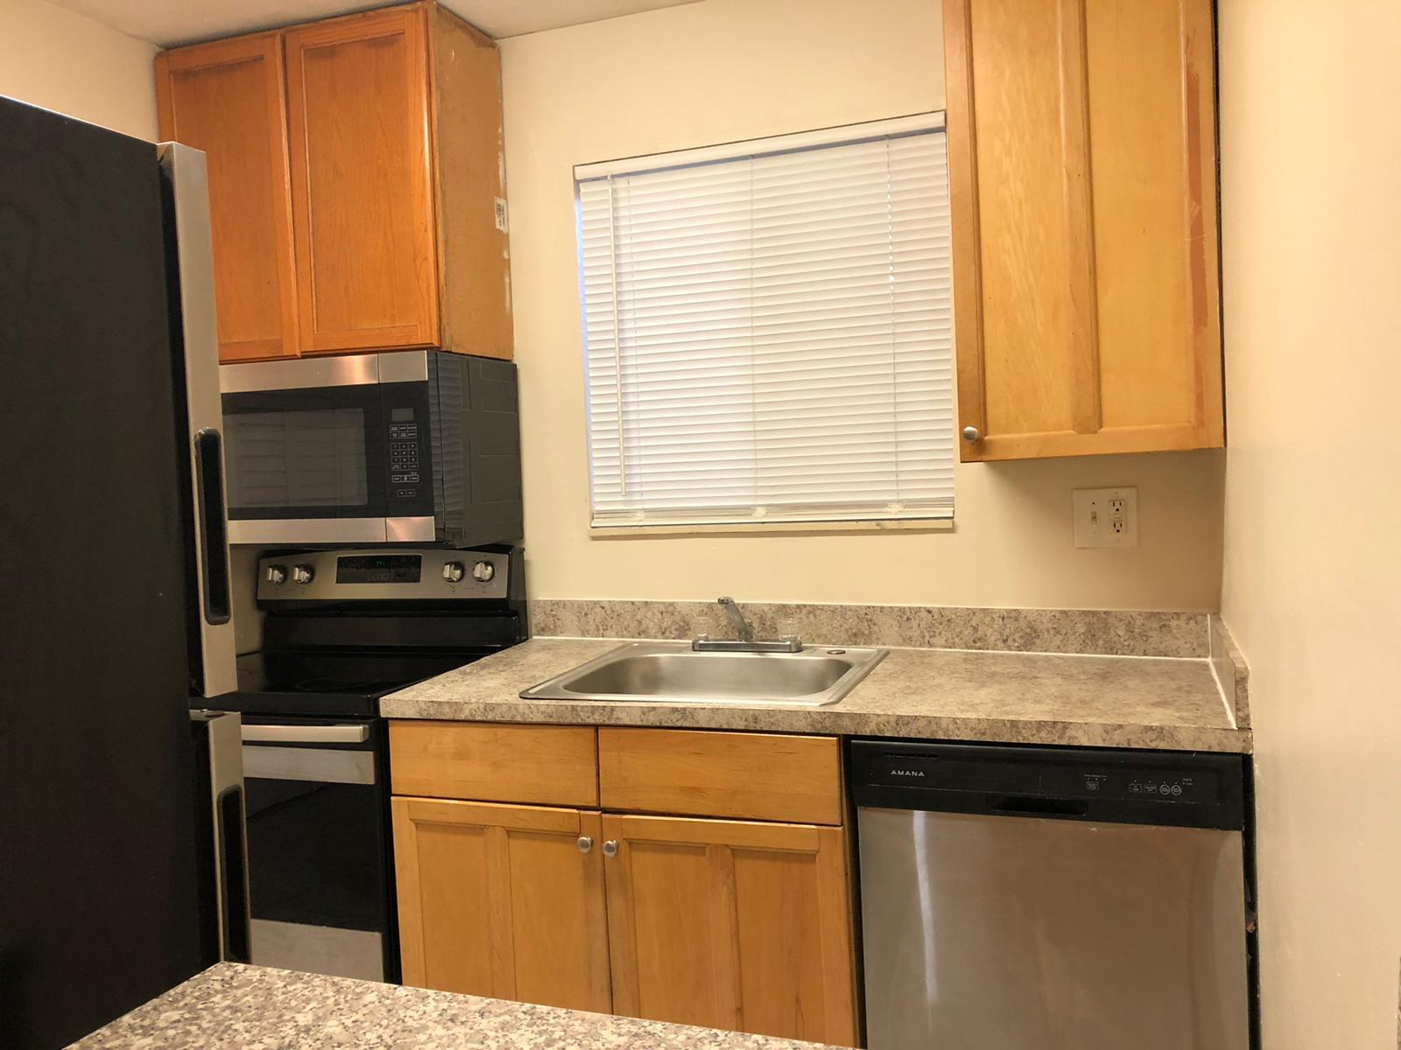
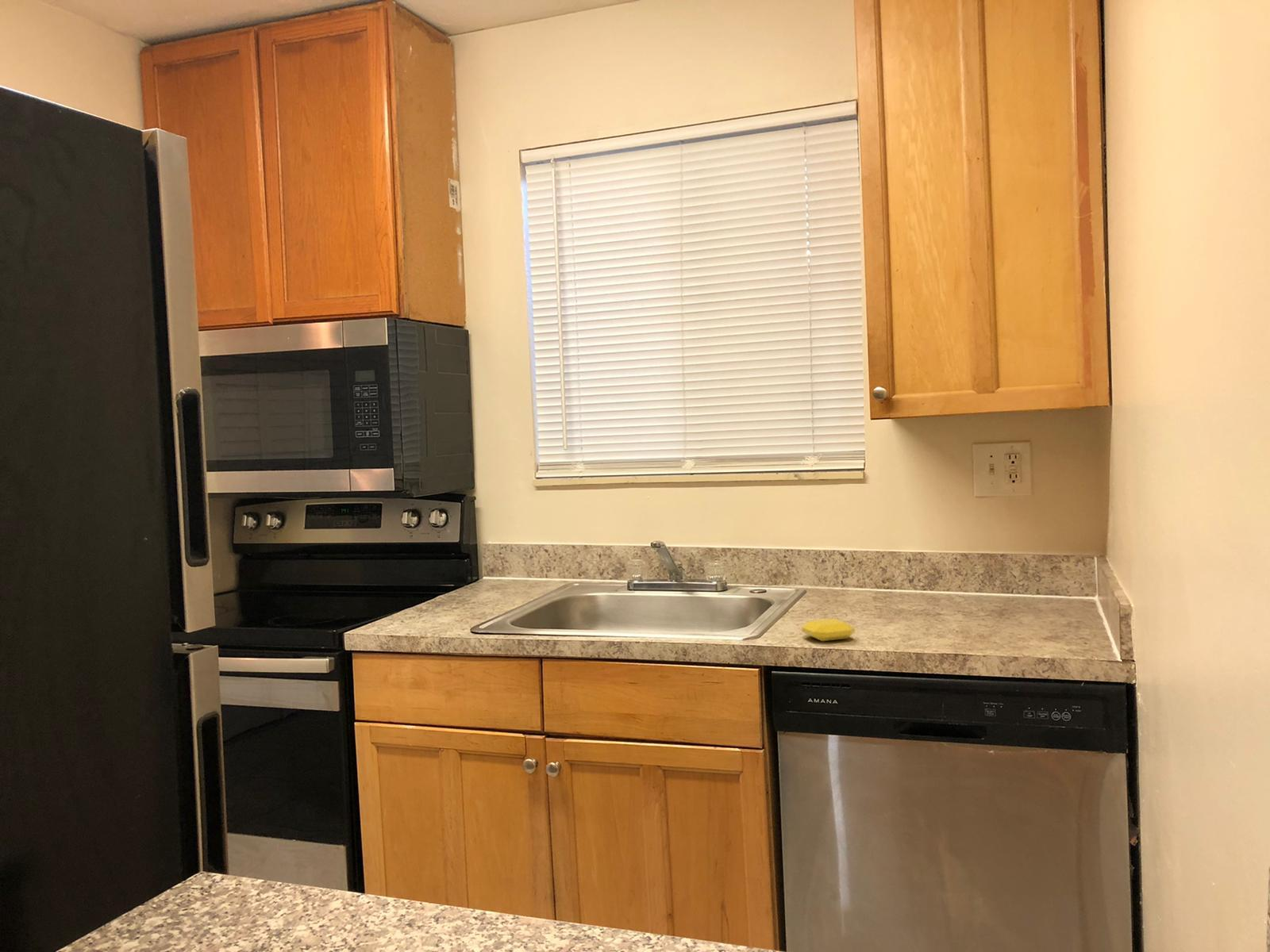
+ soap bar [801,618,856,642]
